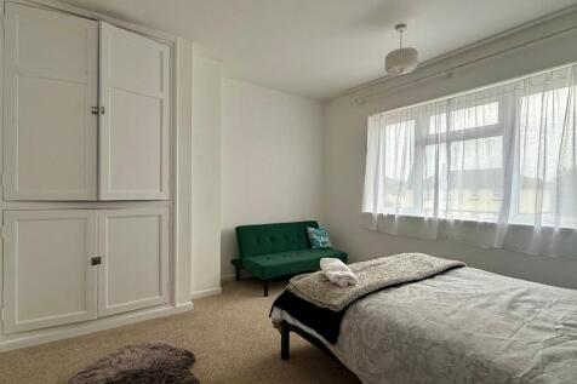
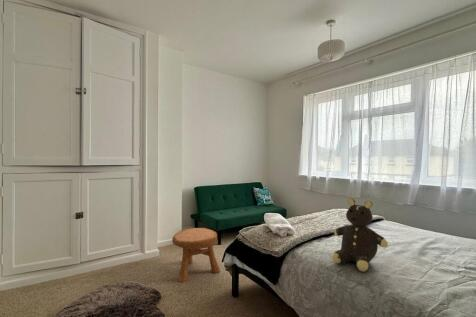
+ stool [171,227,221,283]
+ teddy bear [331,197,389,272]
